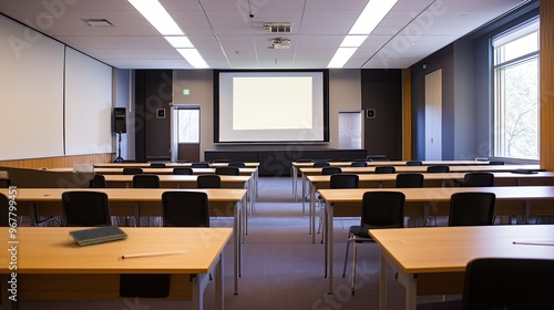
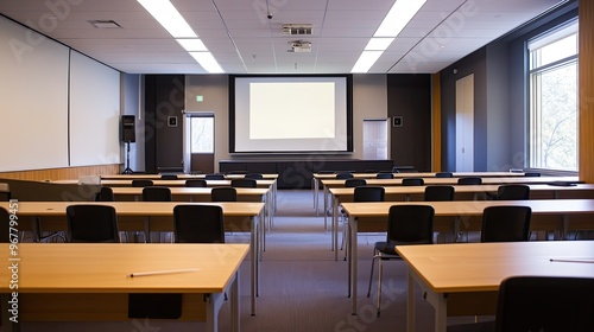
- notepad [66,224,130,247]
